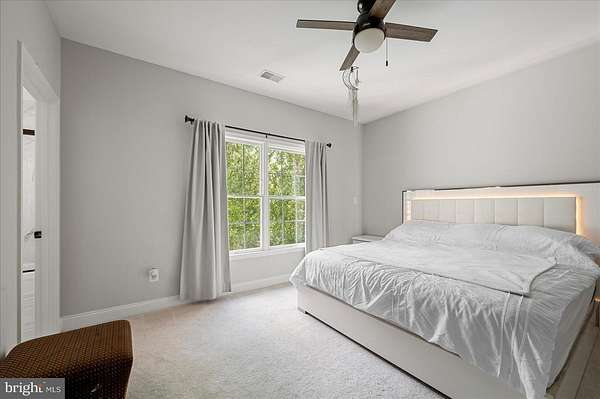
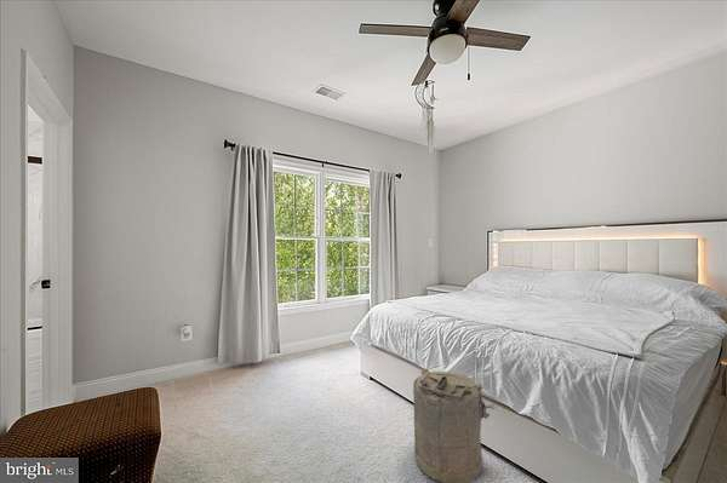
+ laundry hamper [412,368,497,483]
